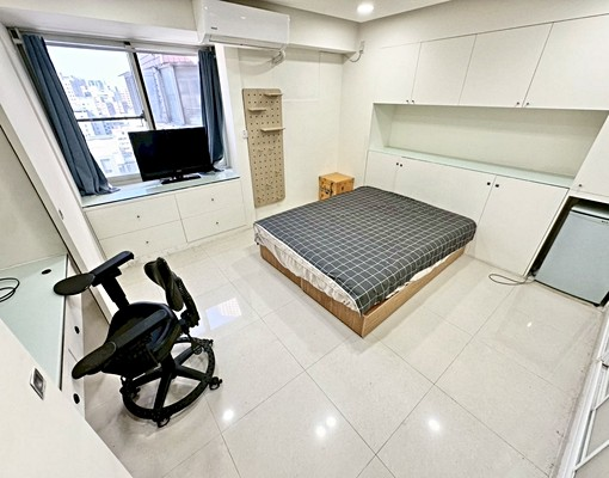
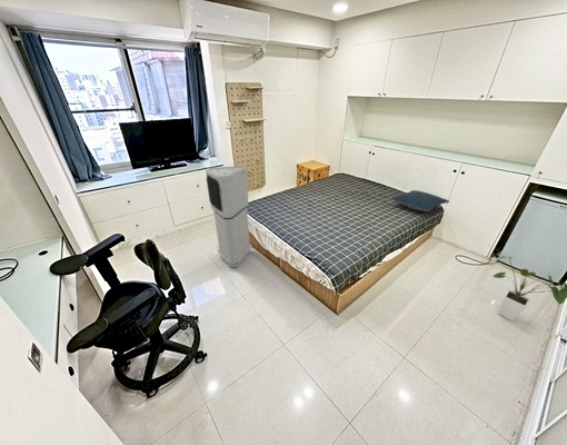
+ pillow [391,189,450,212]
+ house plant [491,256,567,322]
+ air purifier [205,165,253,268]
